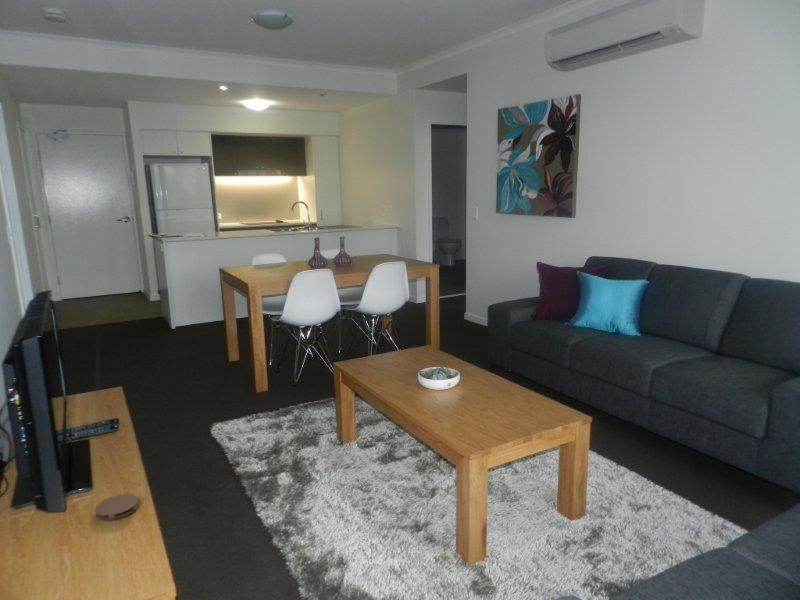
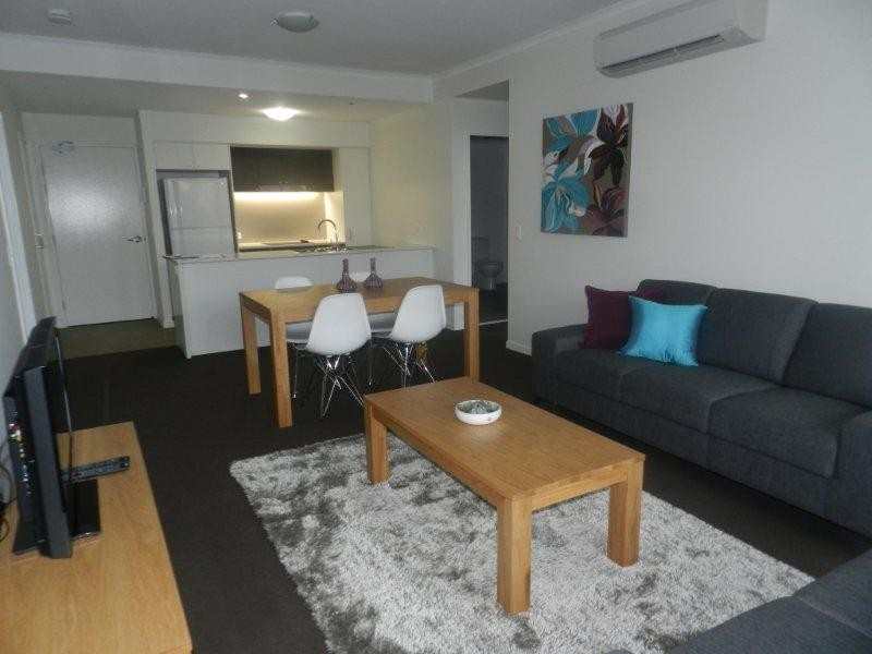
- coaster [94,493,139,521]
